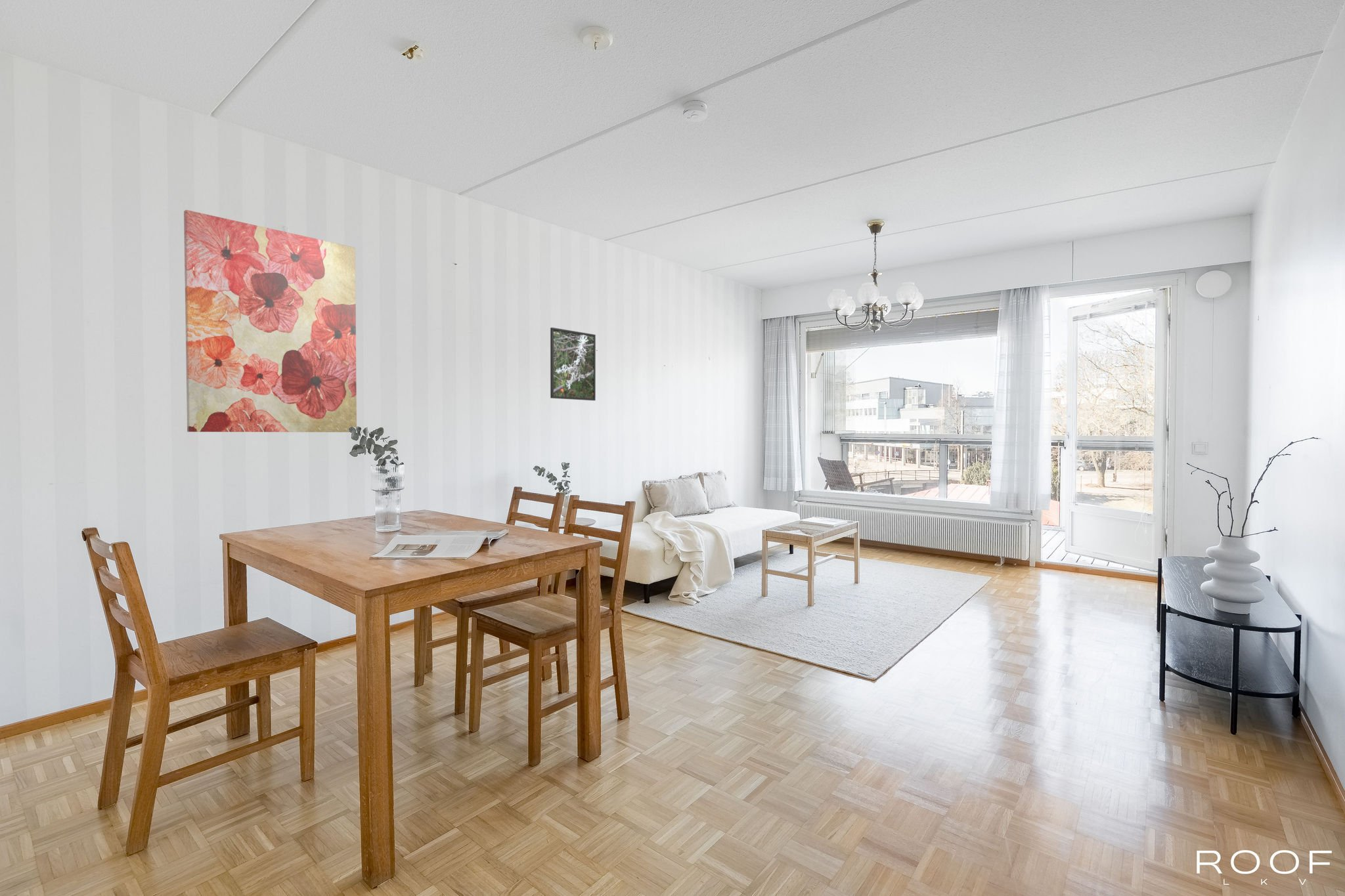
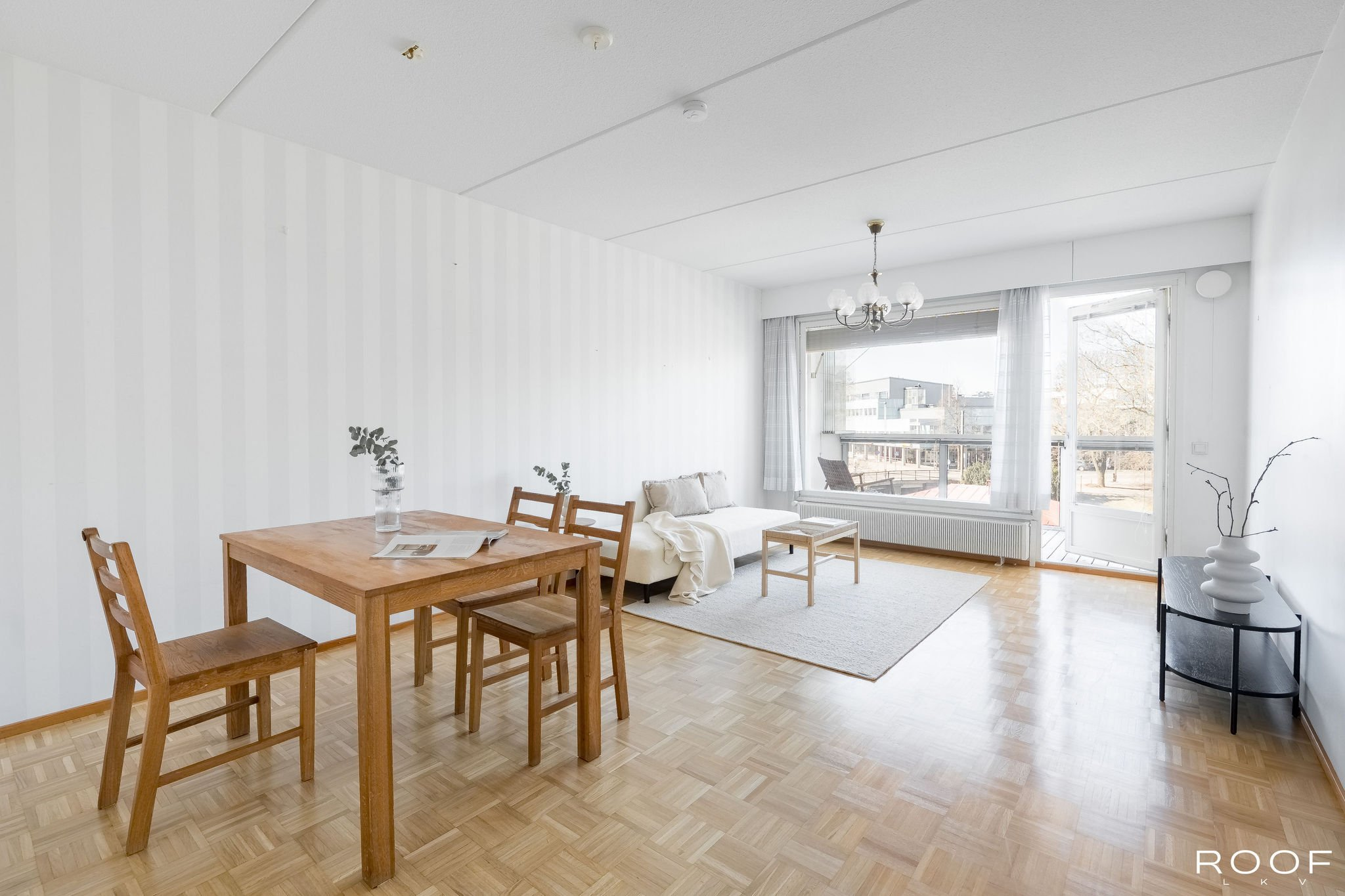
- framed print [550,327,596,401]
- wall art [183,209,357,433]
